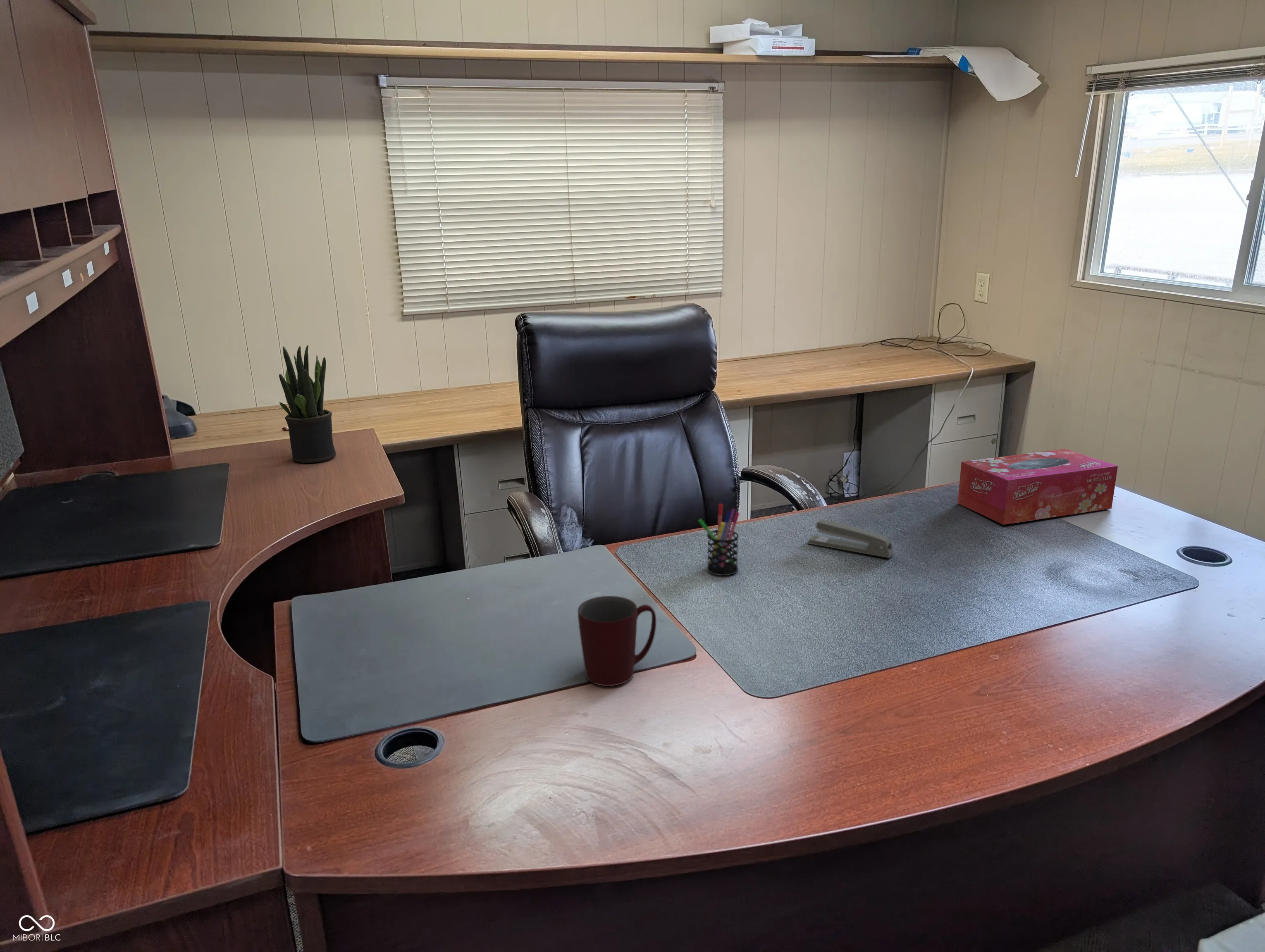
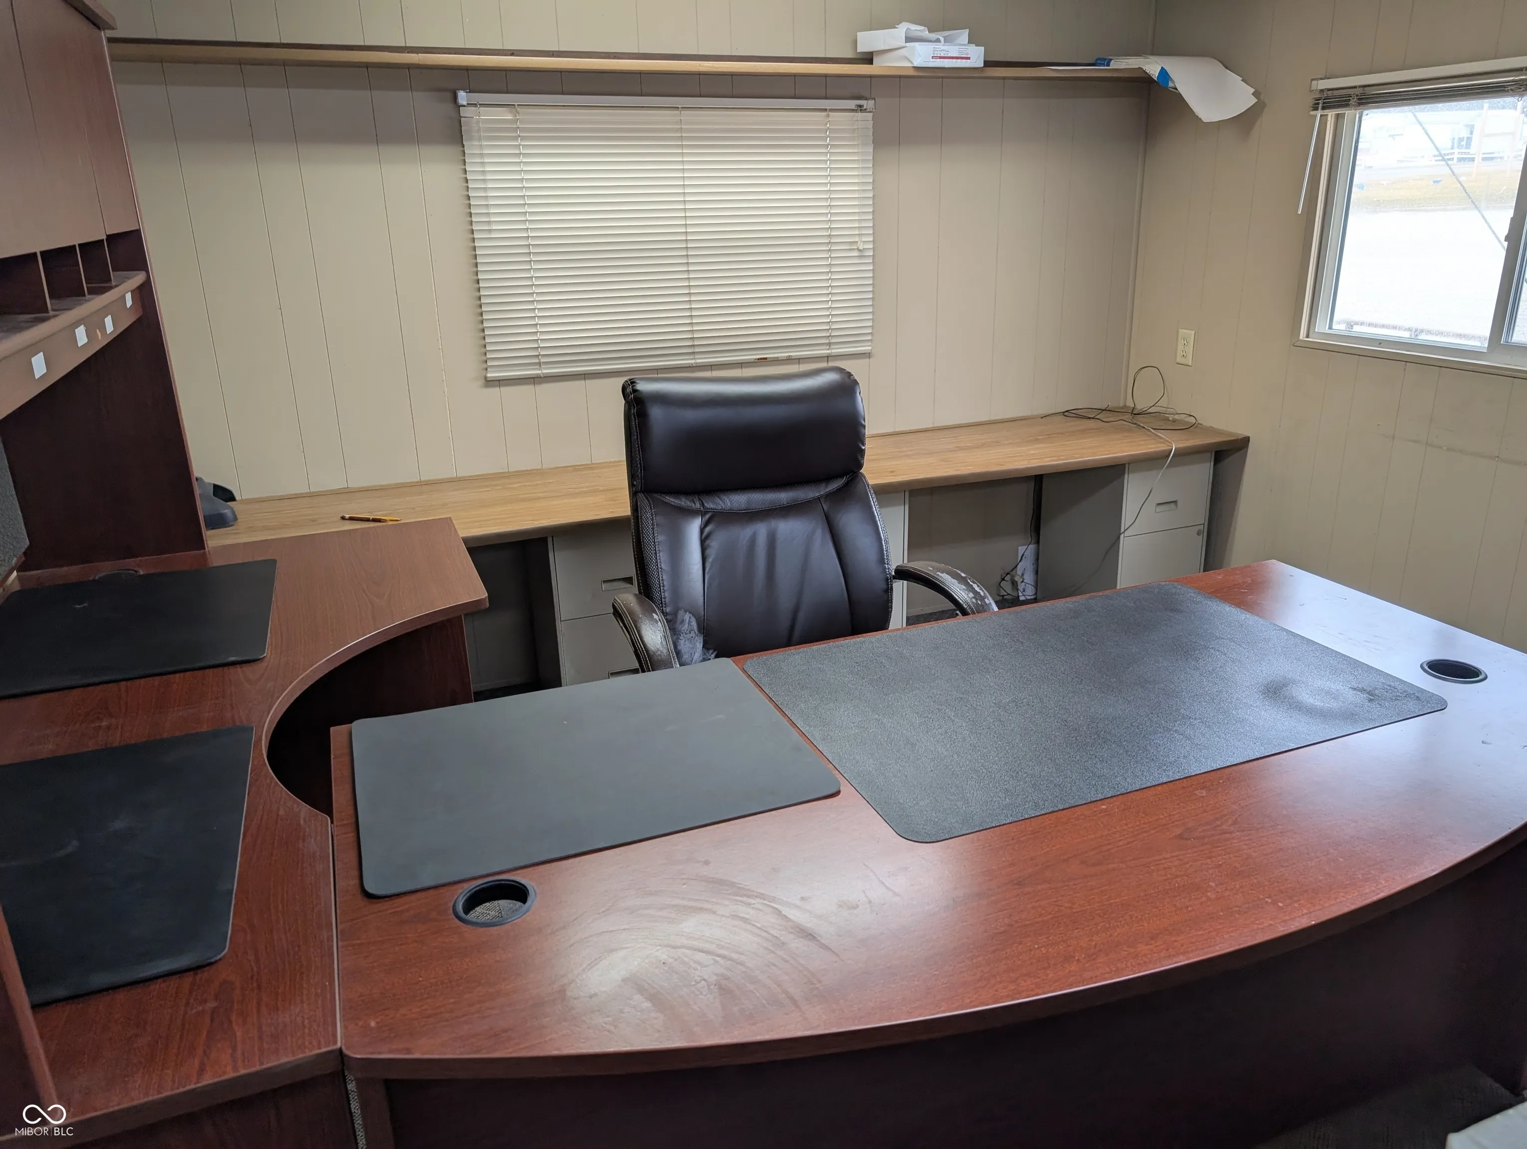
- mug [578,595,656,686]
- pen holder [698,503,740,576]
- stapler [807,519,894,558]
- potted plant [279,345,337,464]
- tissue box [957,448,1118,525]
